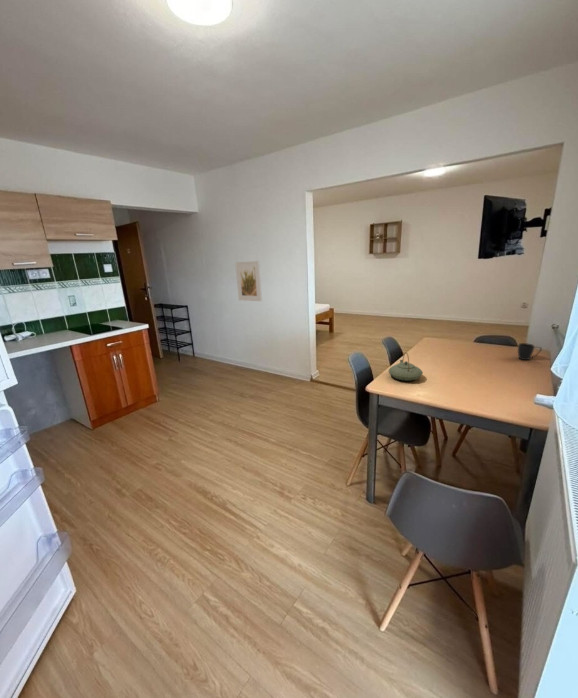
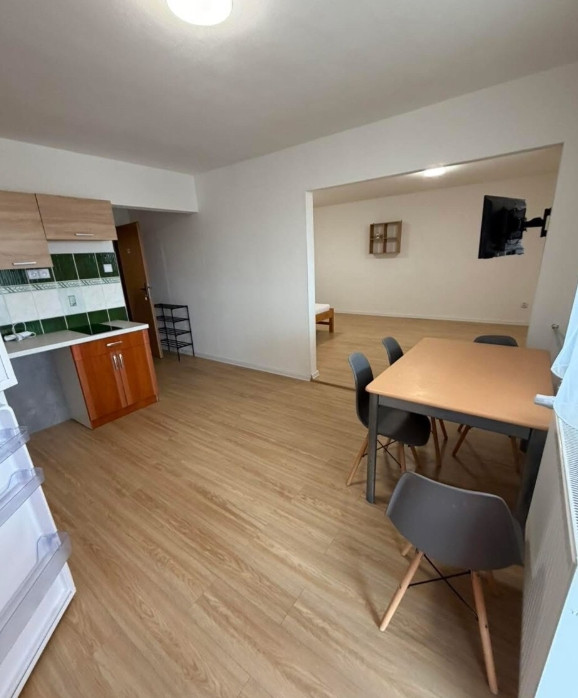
- mug [517,342,543,361]
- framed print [234,260,263,302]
- teapot [388,351,424,382]
